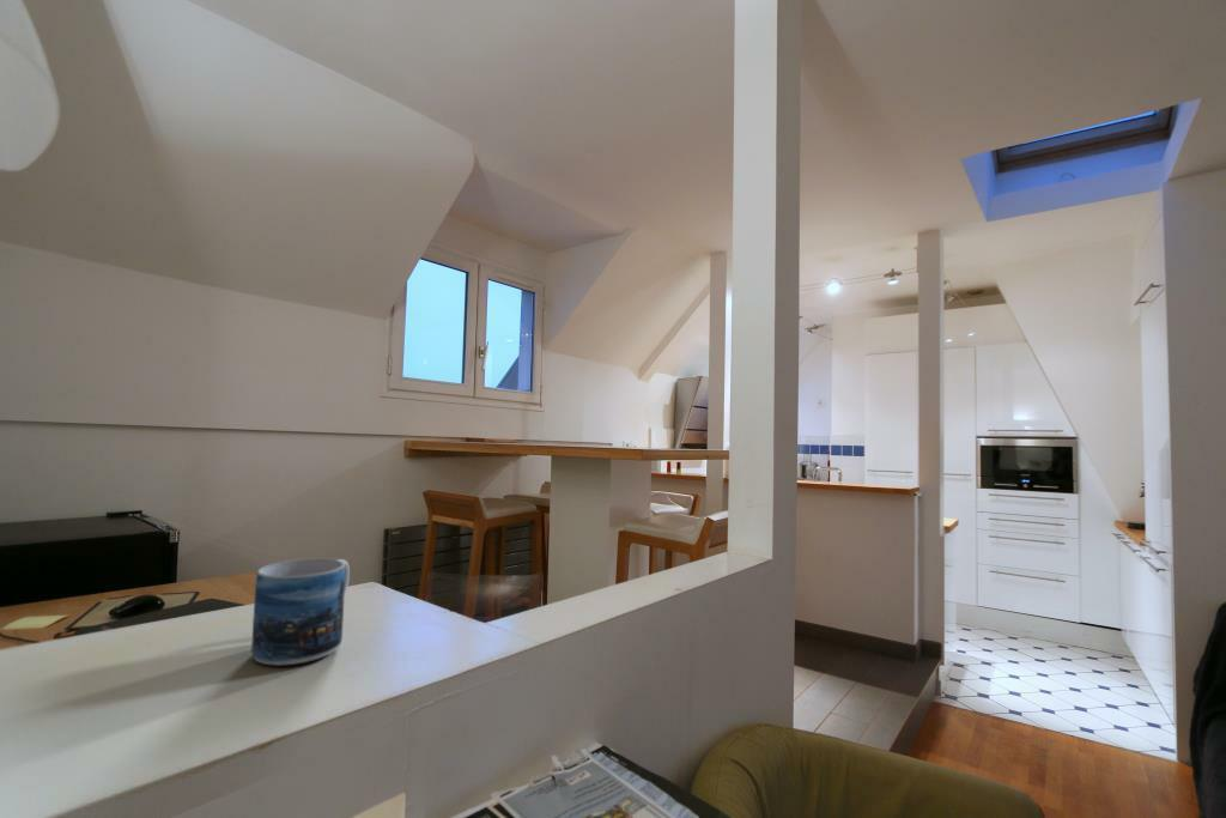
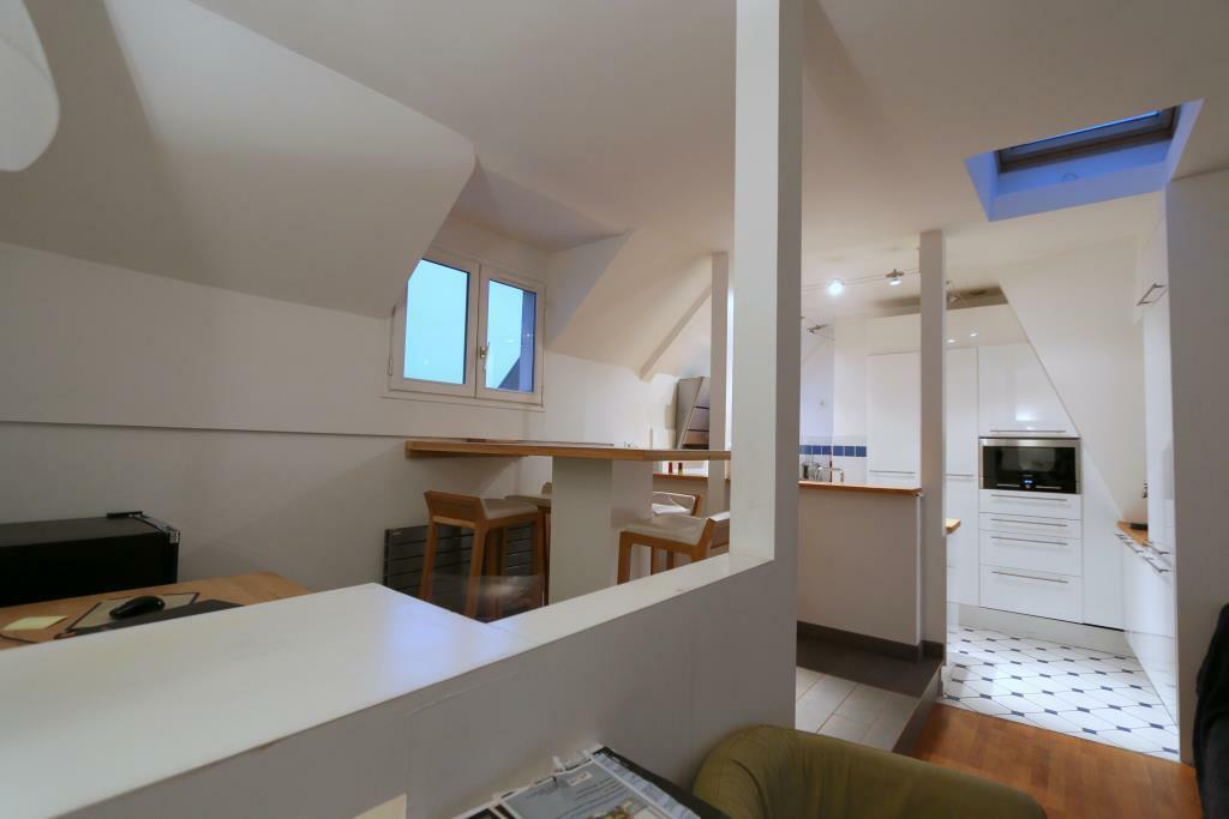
- mug [250,557,351,667]
